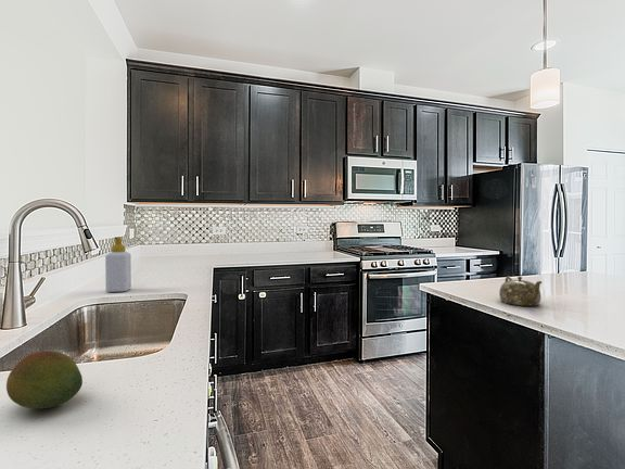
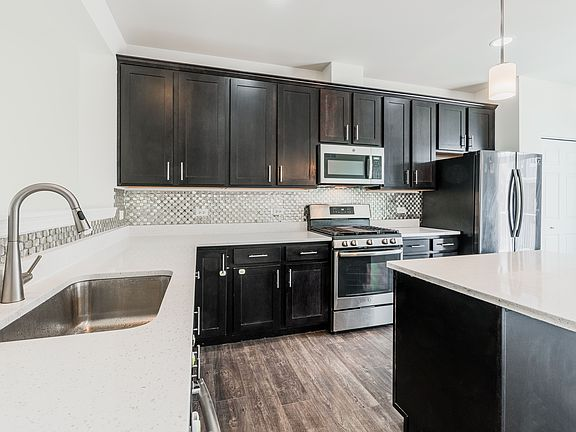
- fruit [5,350,84,409]
- teapot [498,276,543,307]
- soap bottle [104,236,132,293]
